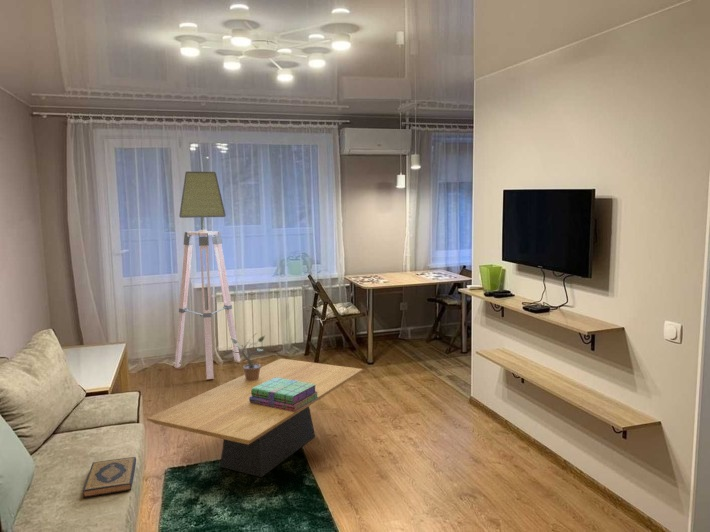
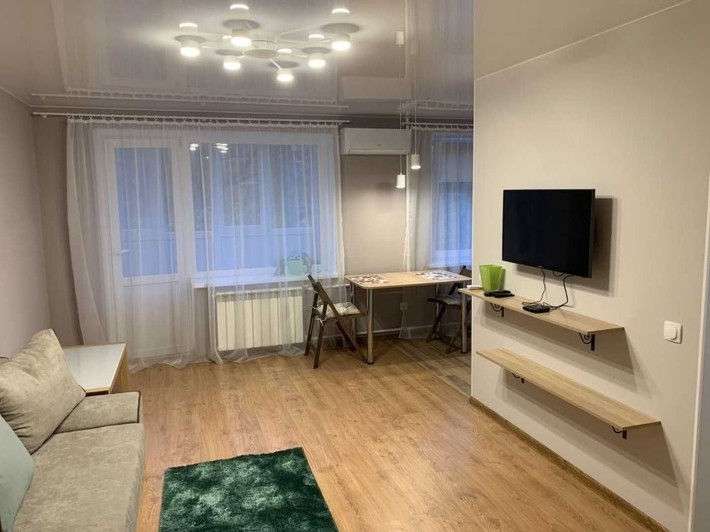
- stack of books [249,377,319,411]
- potted plant [229,334,266,381]
- coffee table [146,358,364,478]
- floor lamp [174,170,241,380]
- hardback book [82,456,137,499]
